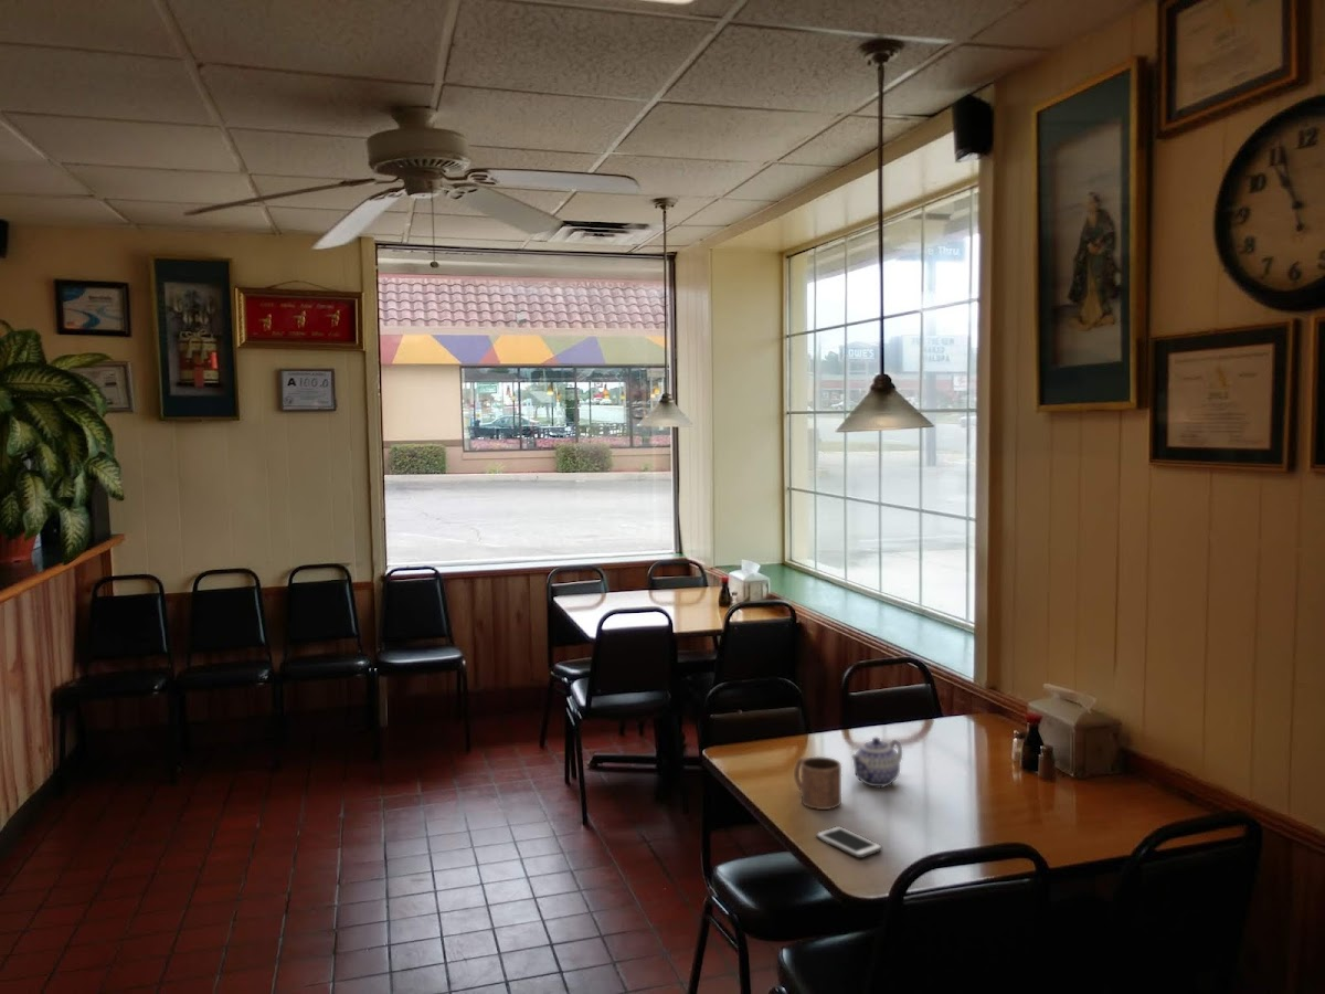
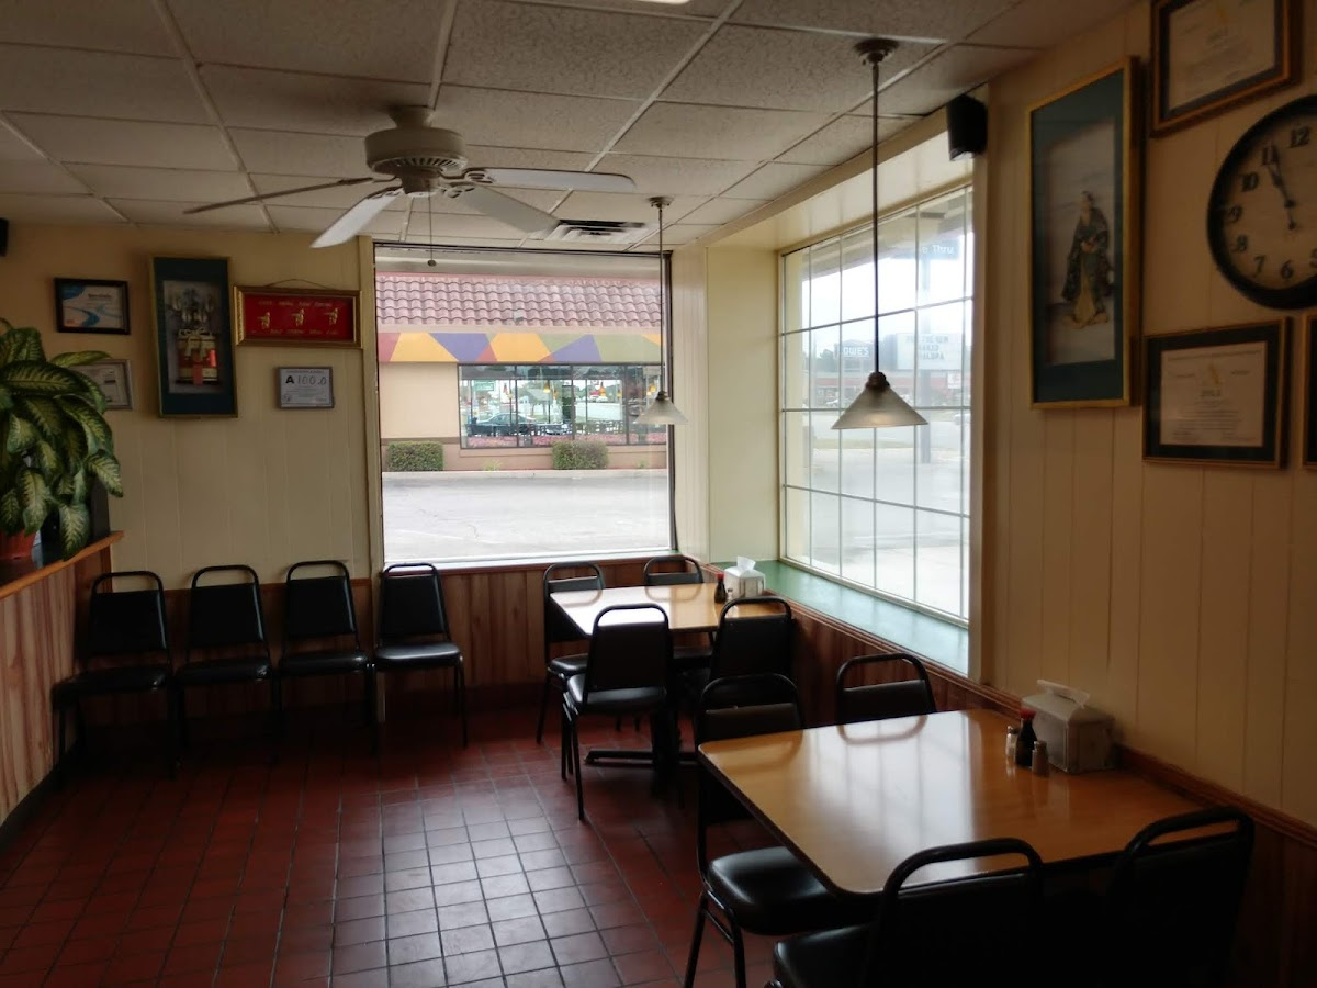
- cell phone [815,825,883,859]
- teapot [850,736,903,789]
- mug [793,755,842,811]
